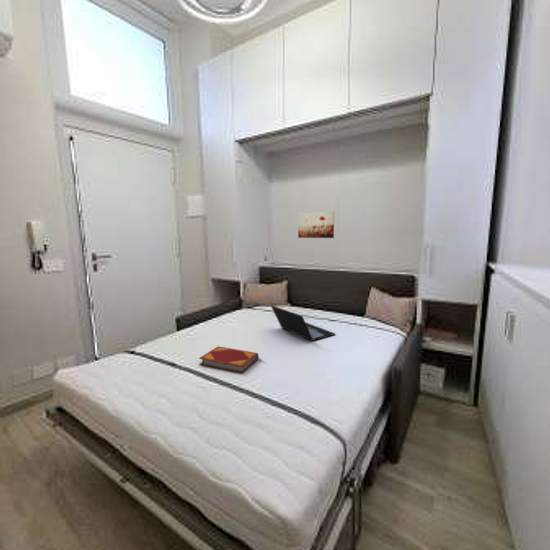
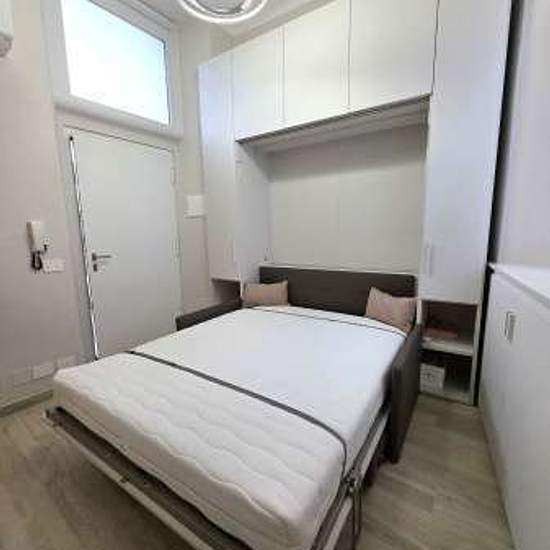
- hardback book [198,345,259,374]
- wall art [297,211,335,239]
- laptop [270,304,336,342]
